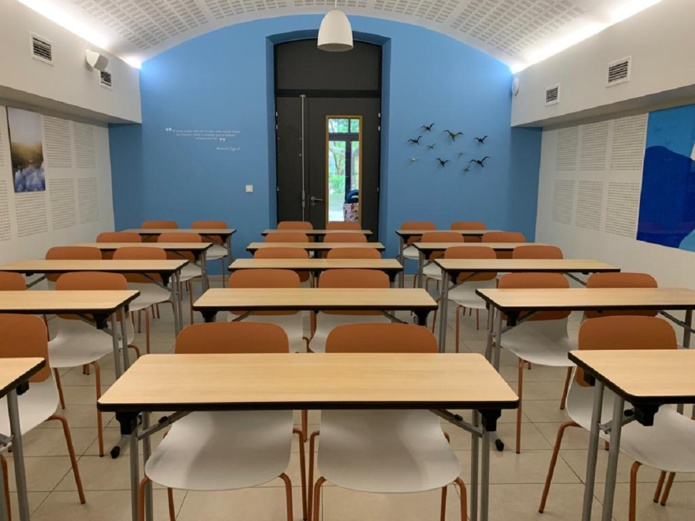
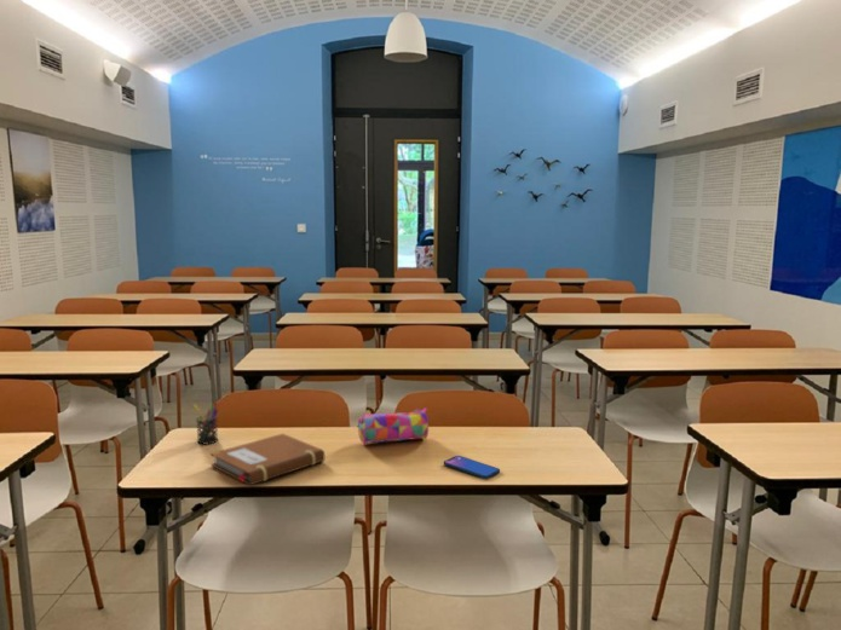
+ smartphone [443,455,501,480]
+ pen holder [192,400,219,446]
+ pencil case [357,408,430,445]
+ notebook [209,433,326,486]
